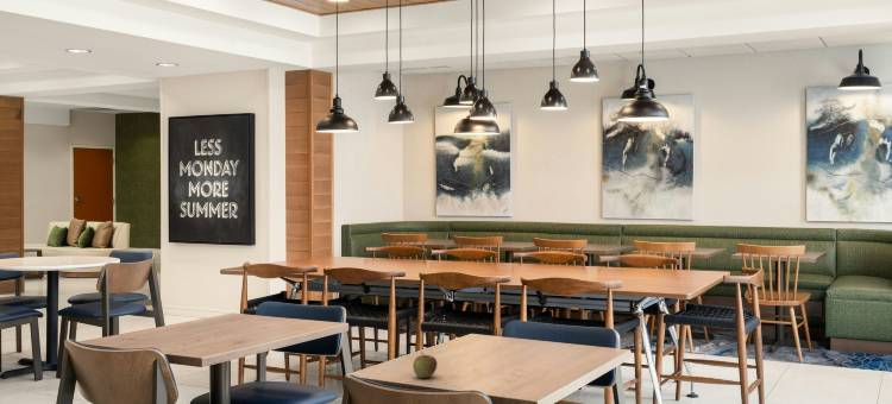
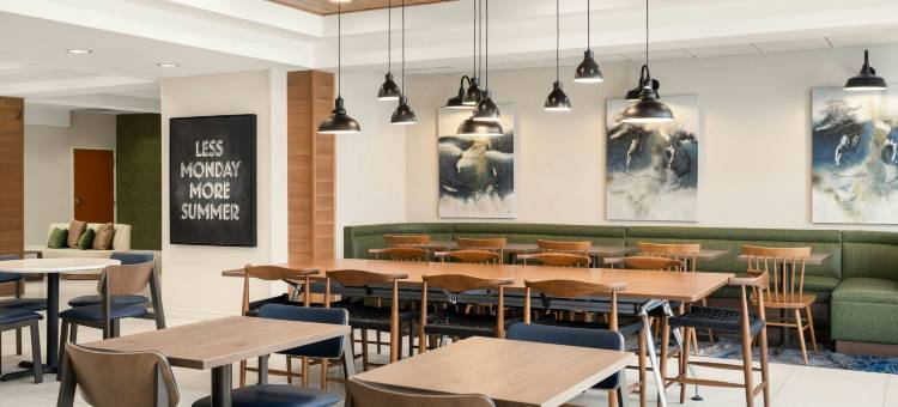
- apple [412,351,439,379]
